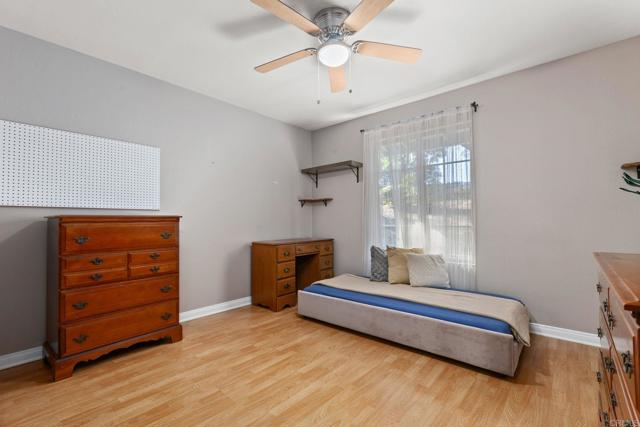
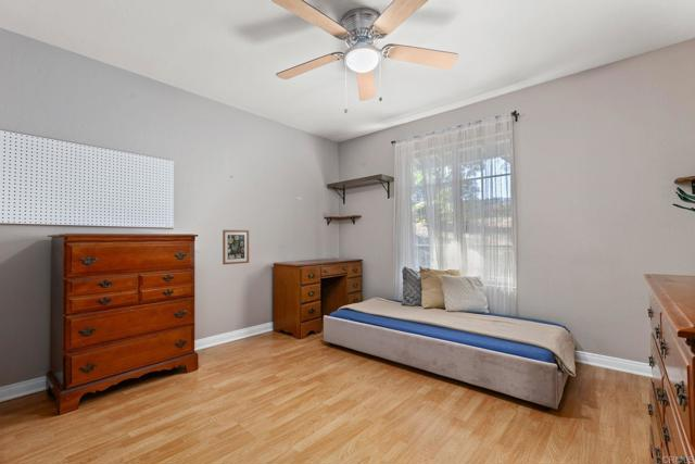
+ wall art [222,229,250,265]
